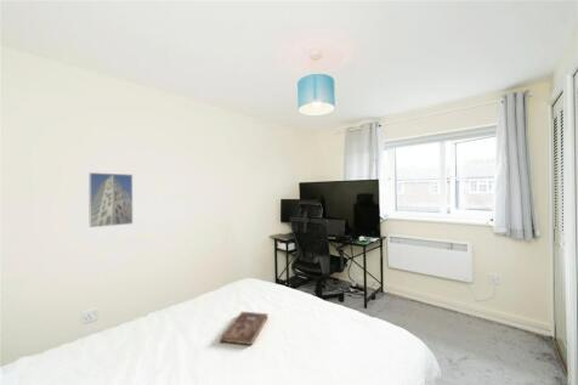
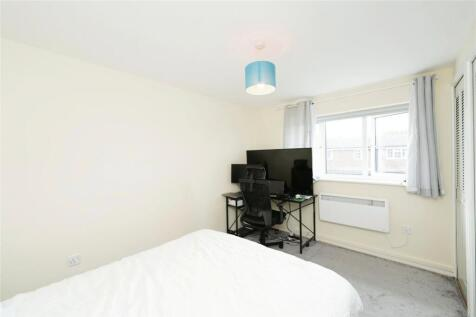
- bible [220,311,270,346]
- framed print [87,171,134,228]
